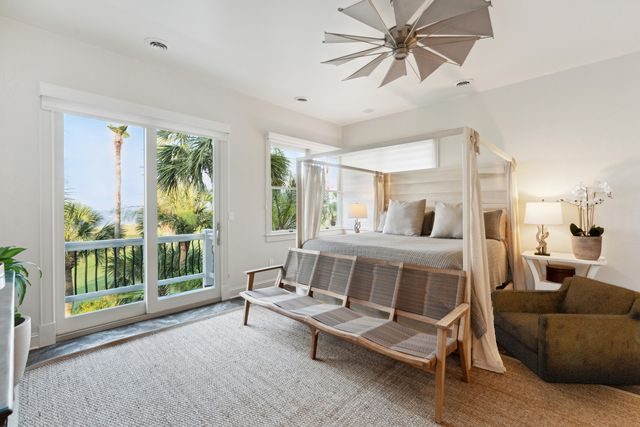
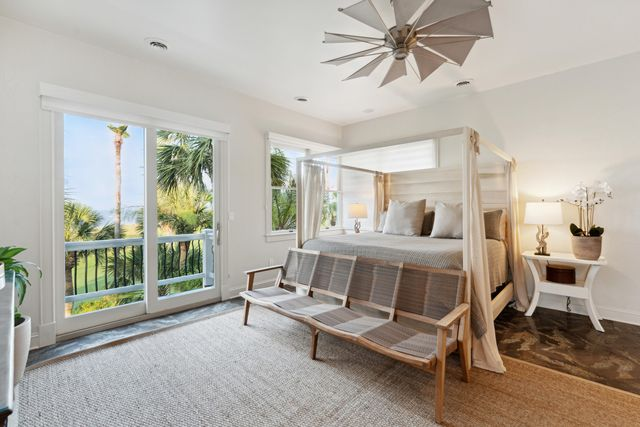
- armchair [491,274,640,386]
